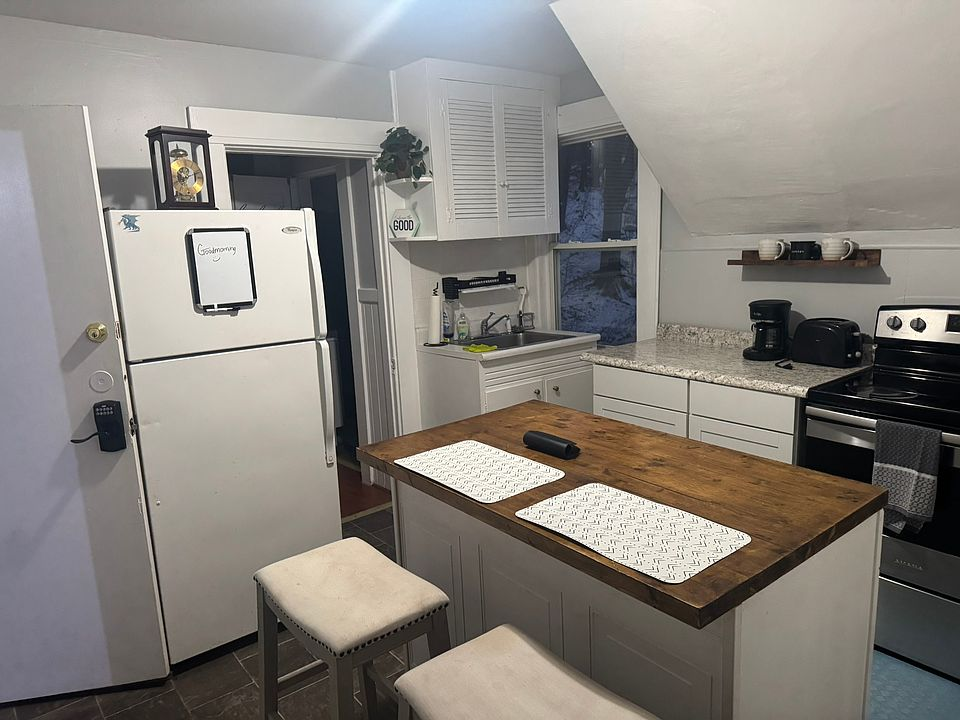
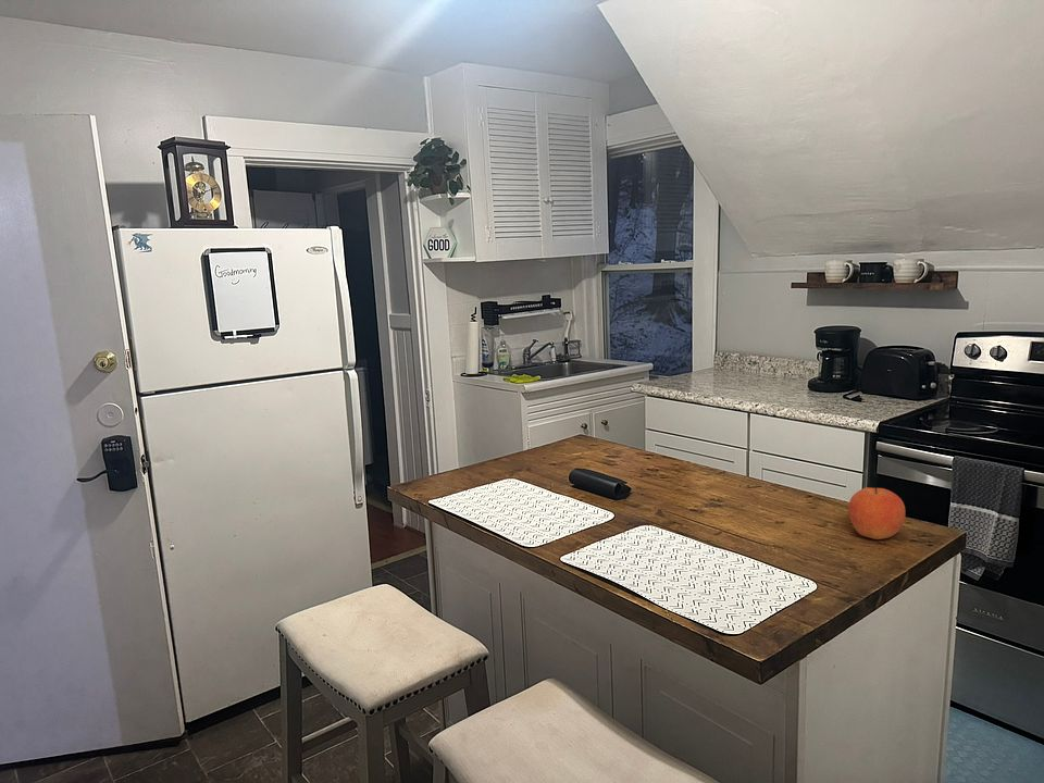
+ fruit [847,486,906,540]
